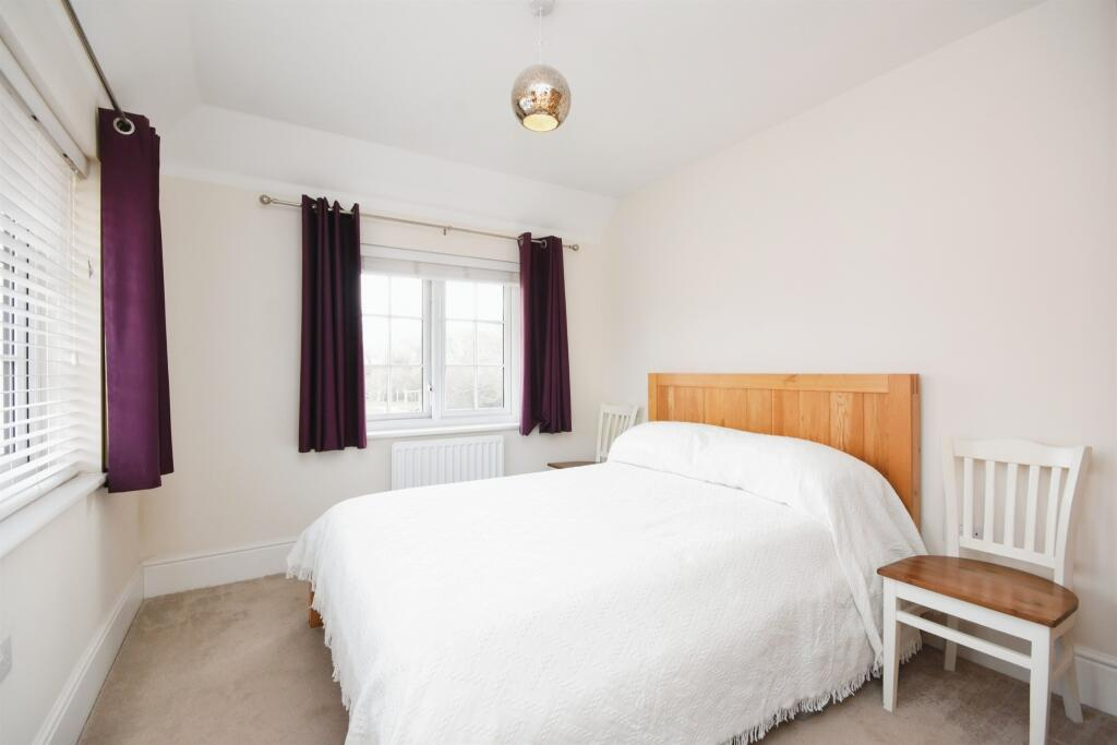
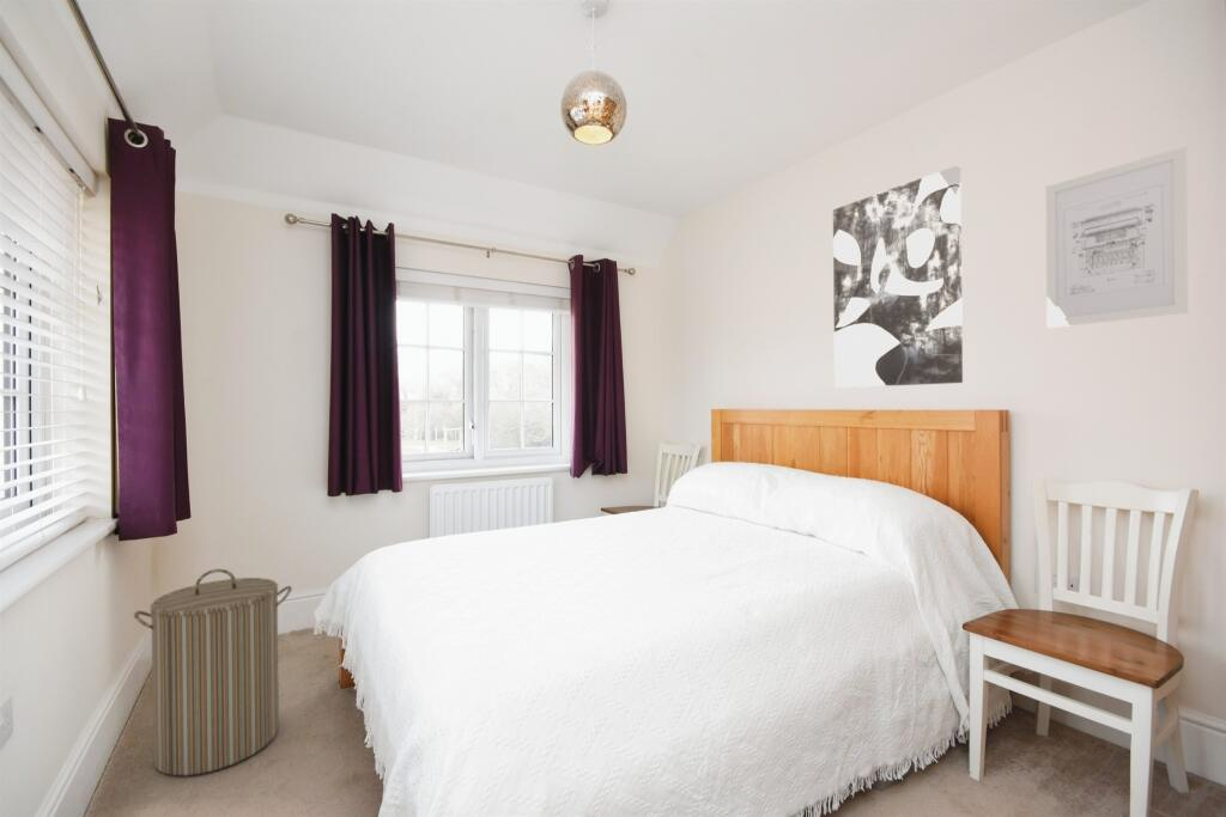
+ laundry hamper [133,568,293,776]
+ wall art [832,165,964,389]
+ wall art [1045,145,1189,329]
